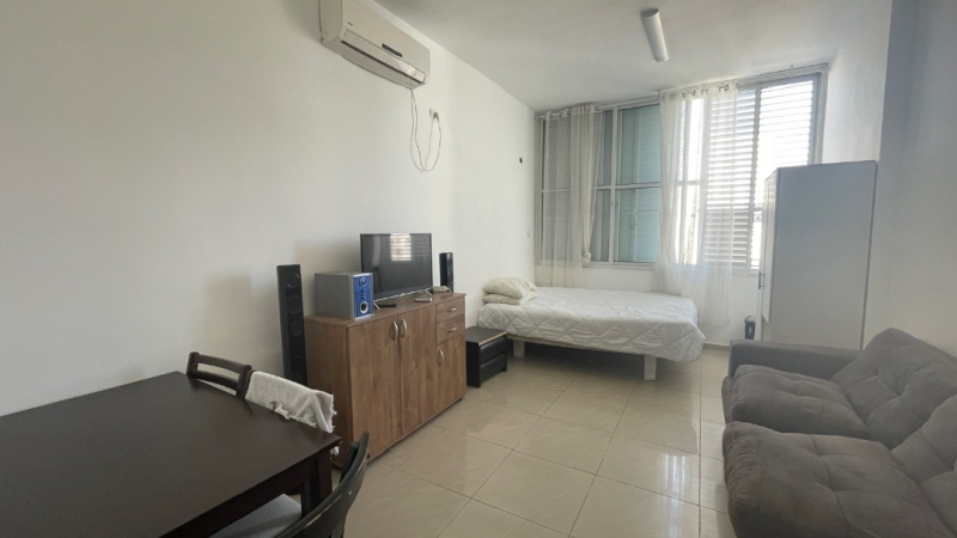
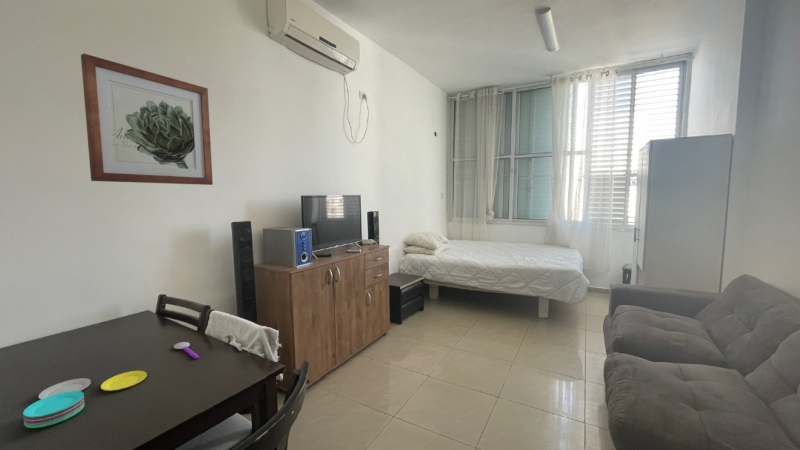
+ plate [22,370,148,429]
+ spoon [173,341,200,360]
+ wall art [80,52,214,186]
